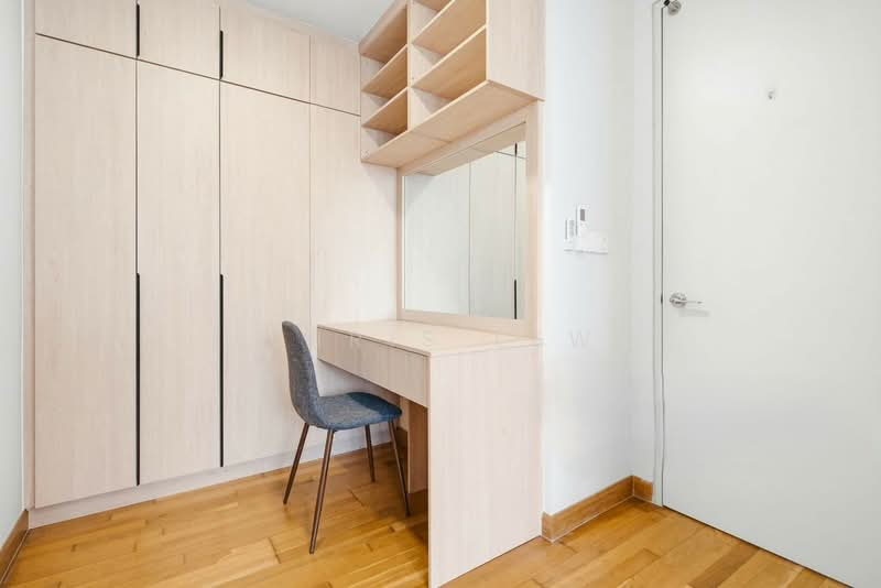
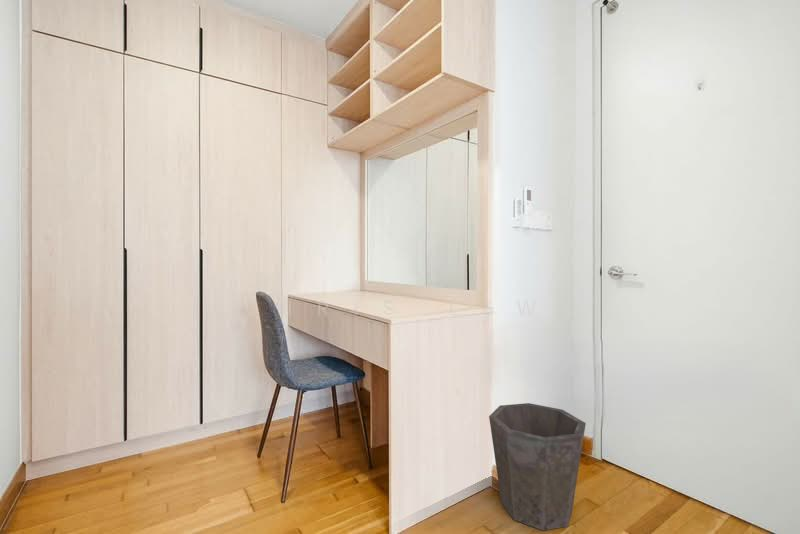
+ waste bin [488,402,587,531]
